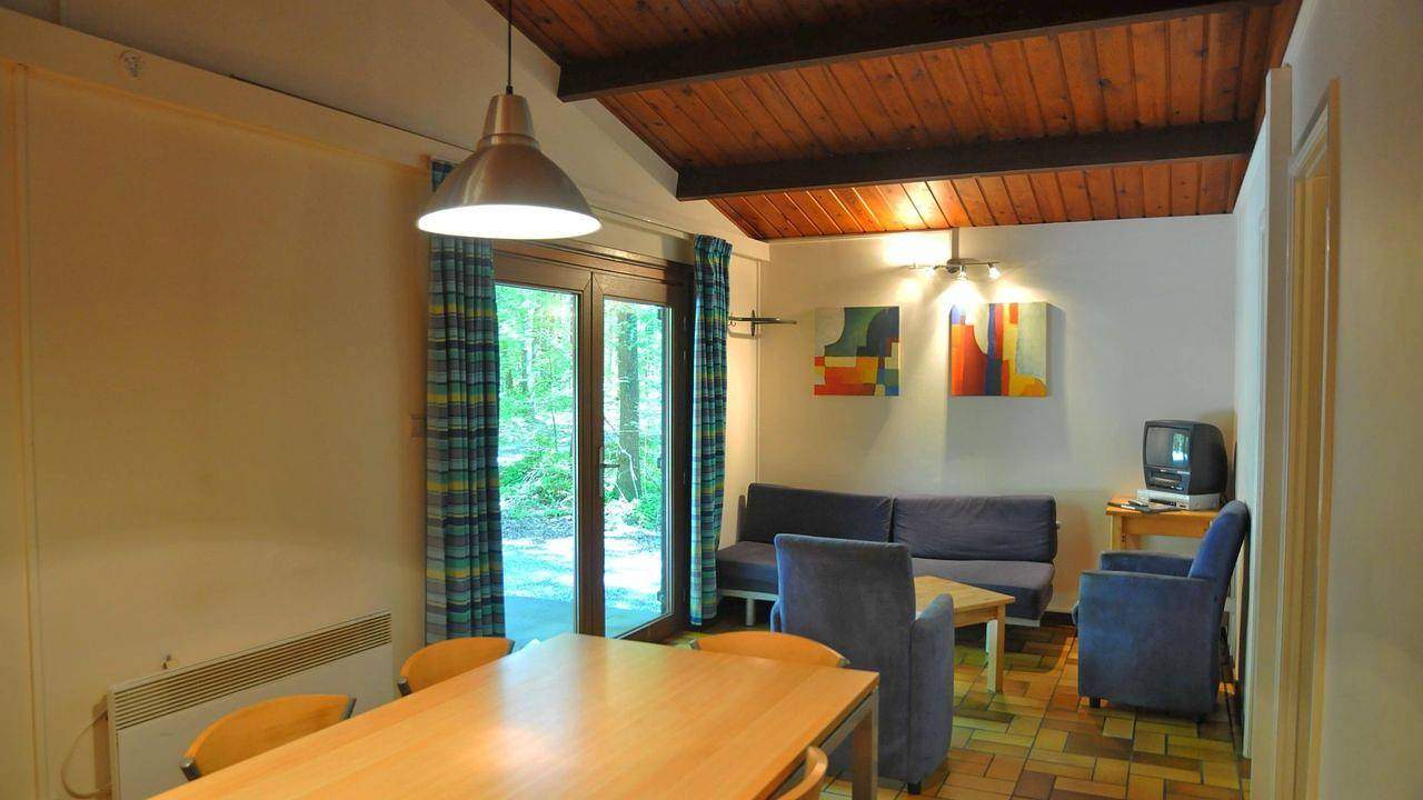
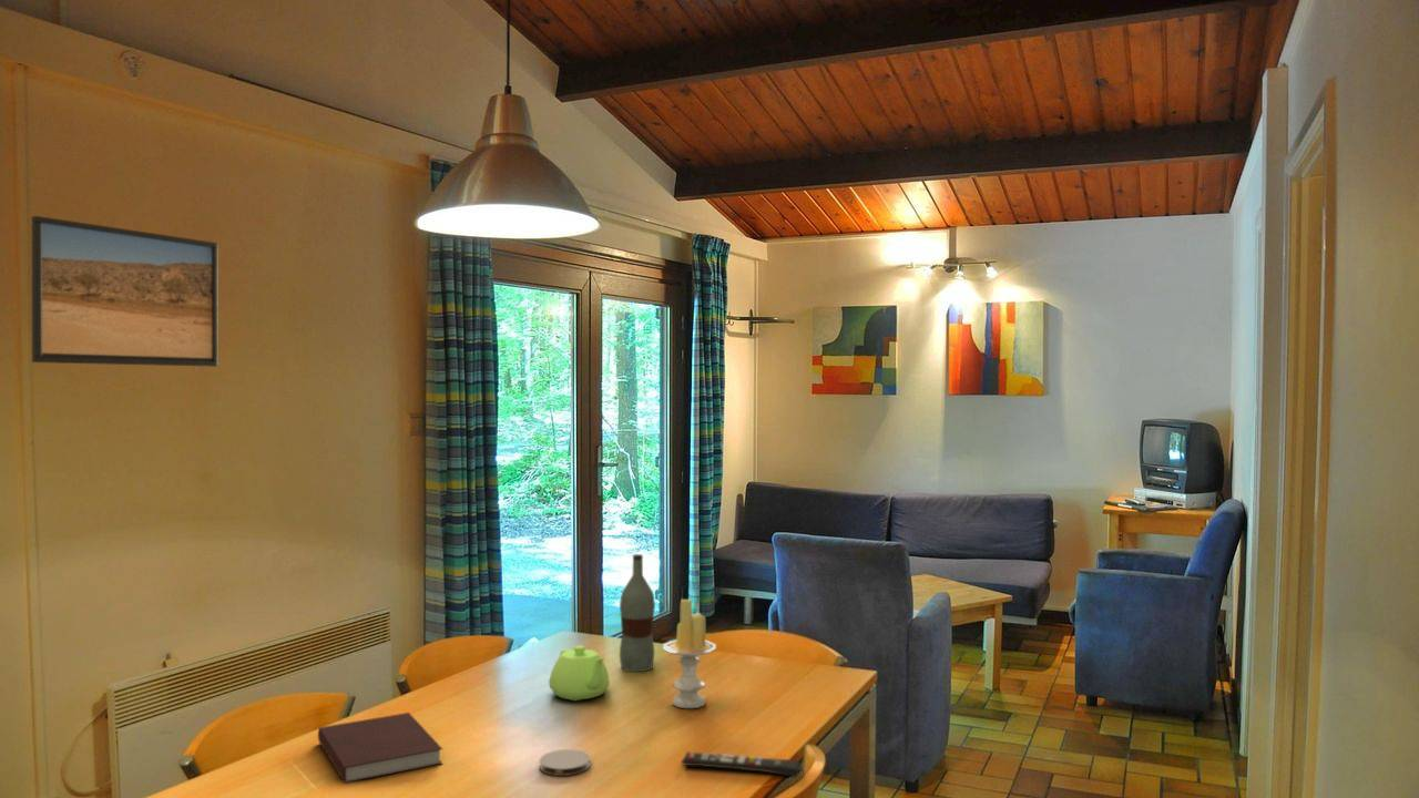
+ bottle [619,553,656,673]
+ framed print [30,215,218,368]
+ candle [662,597,717,709]
+ coaster [539,748,591,777]
+ teapot [549,644,611,702]
+ remote control [681,750,803,778]
+ notebook [317,712,443,785]
